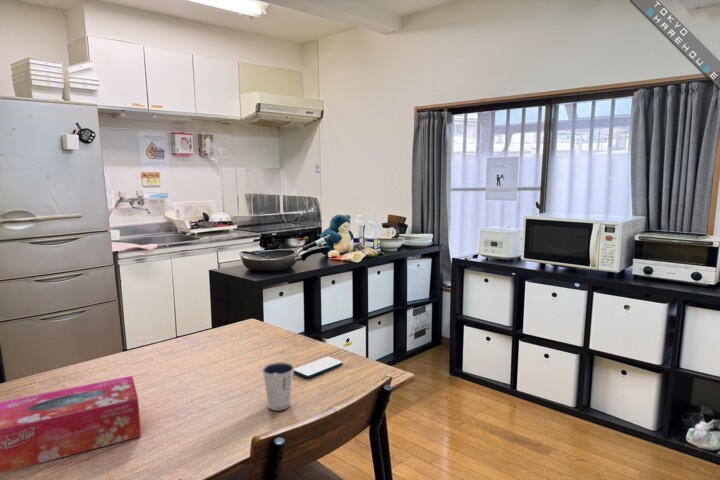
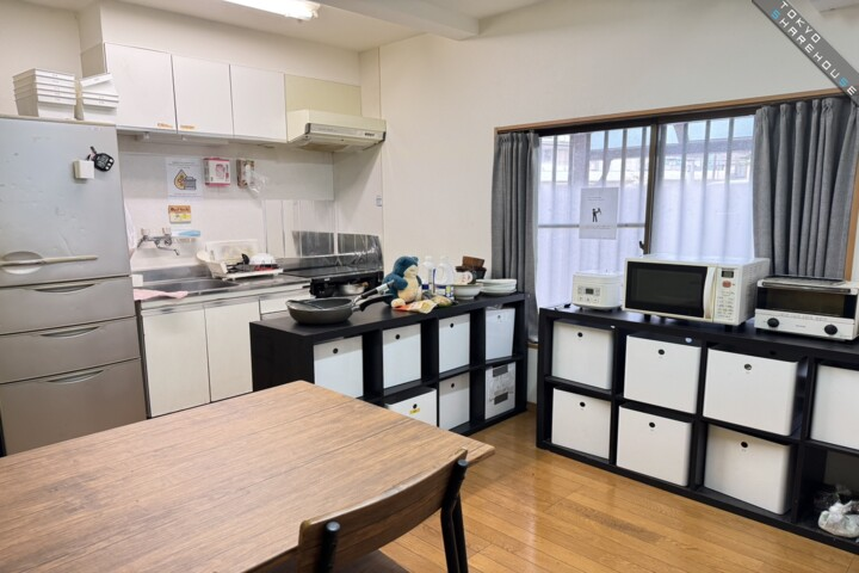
- tissue box [0,375,142,474]
- smartphone [293,356,343,379]
- dixie cup [261,361,295,411]
